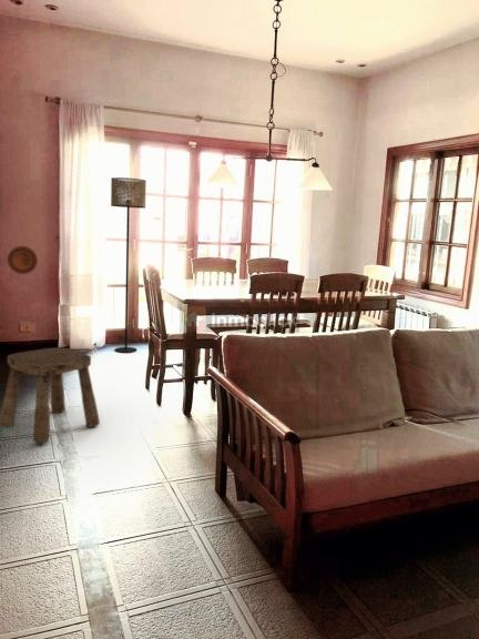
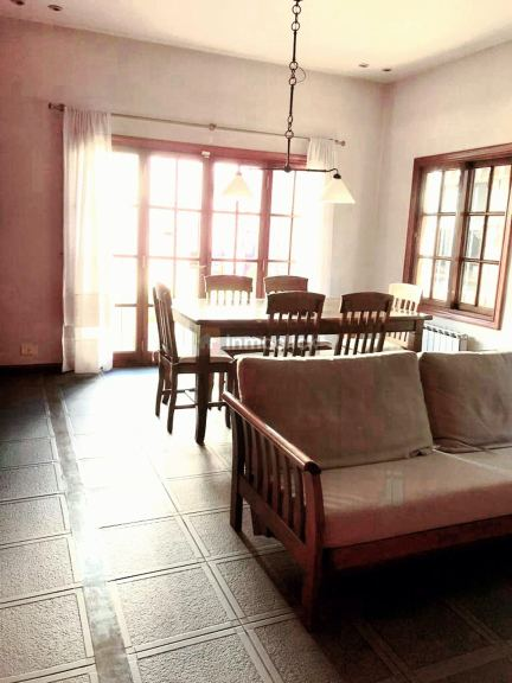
- floor lamp [110,176,147,354]
- stool [0,347,101,444]
- decorative plate [7,245,39,275]
